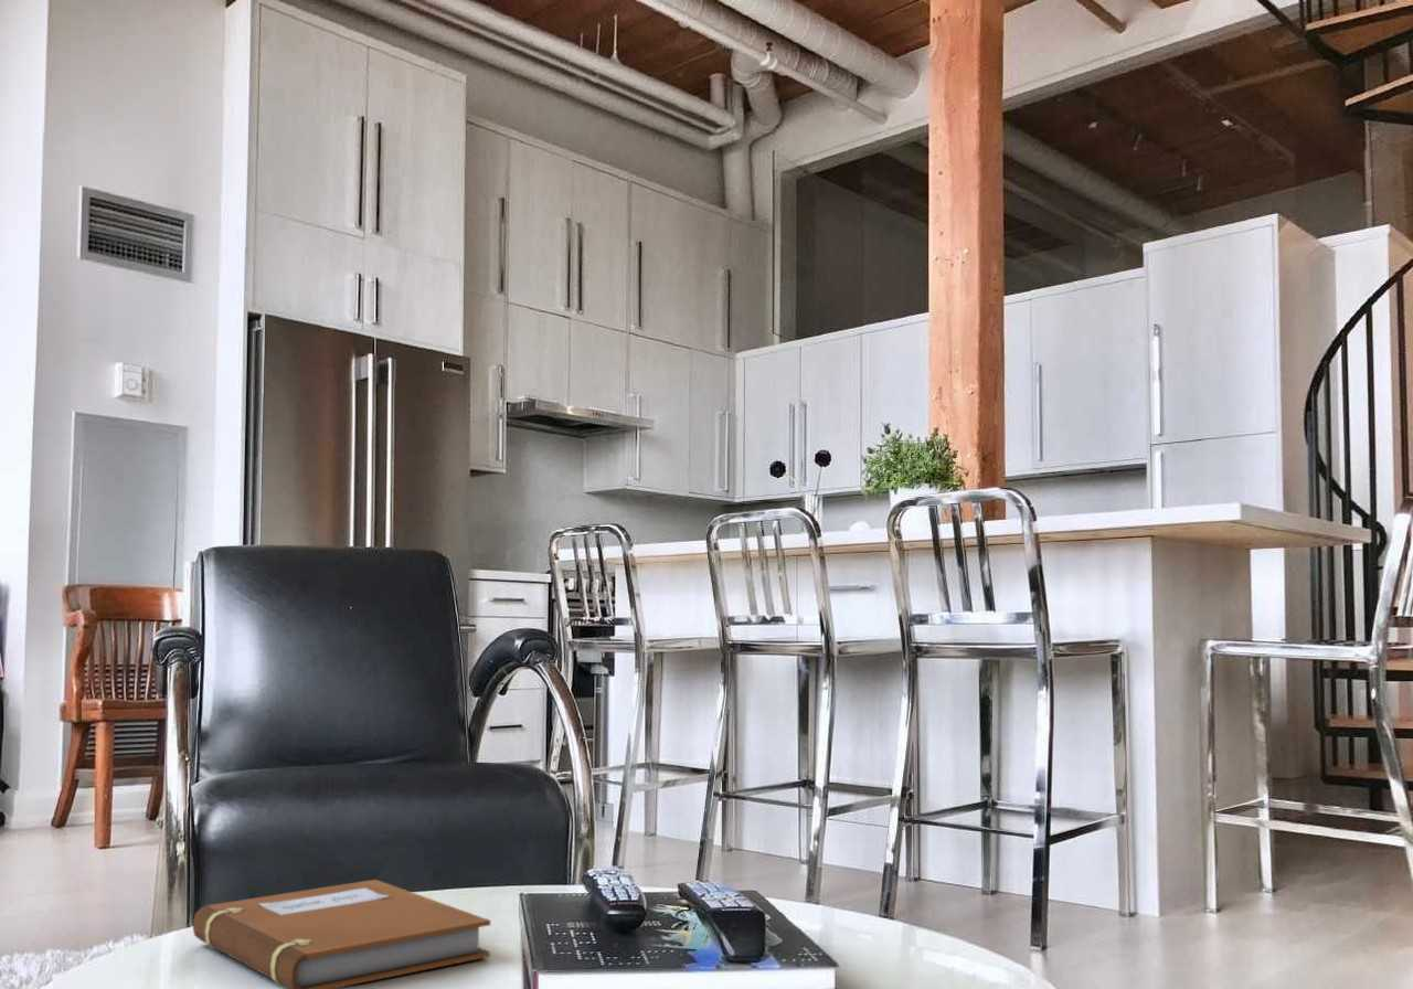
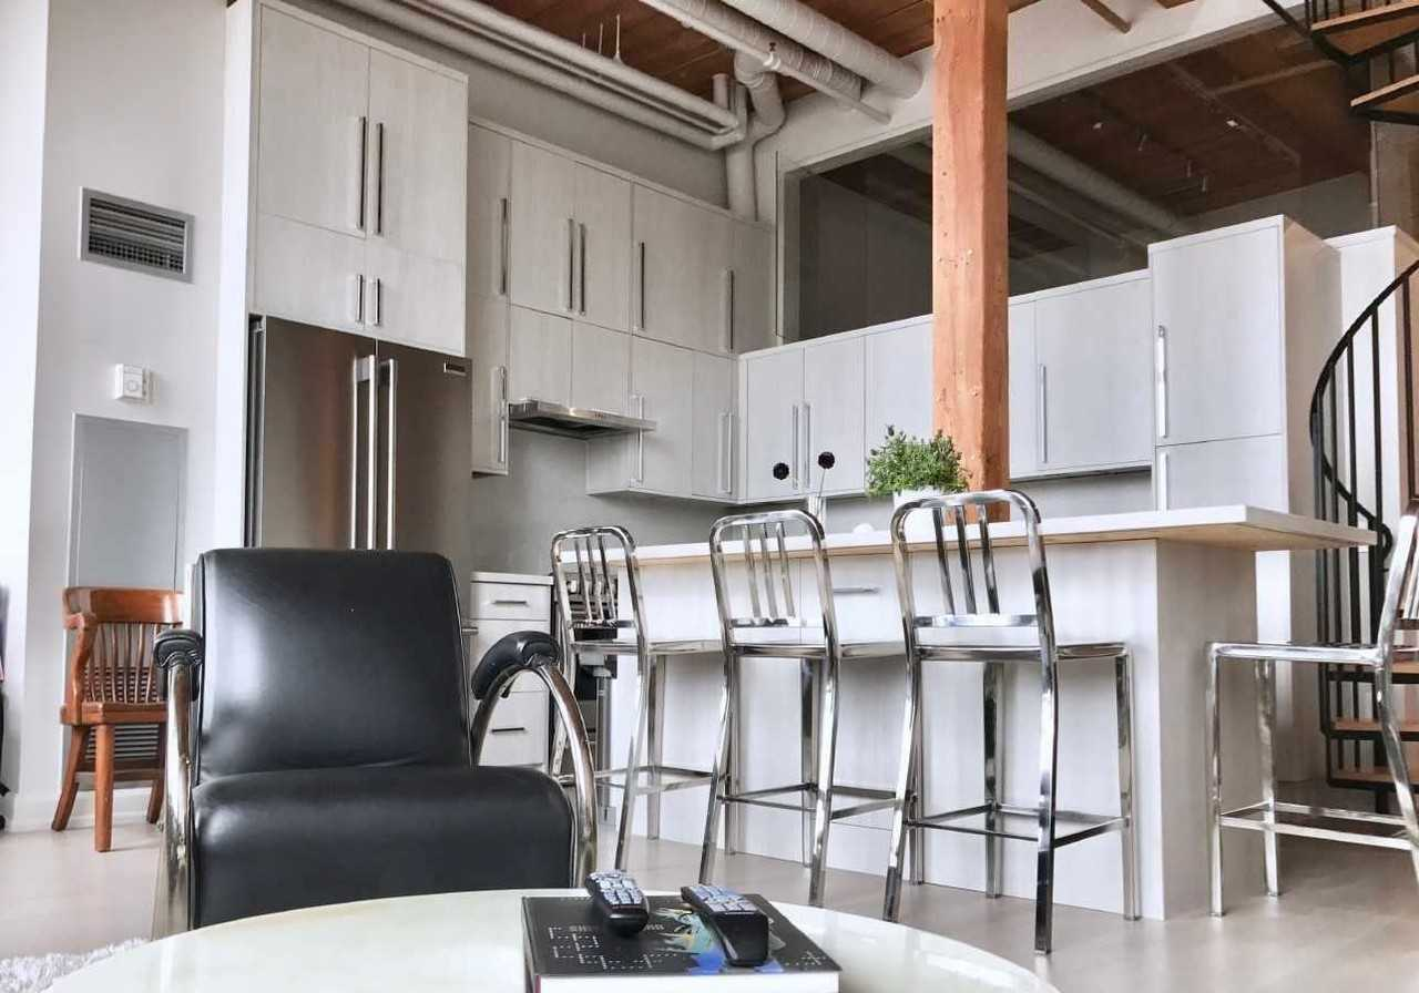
- notebook [192,879,491,989]
